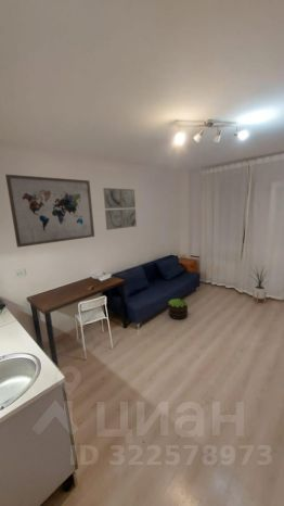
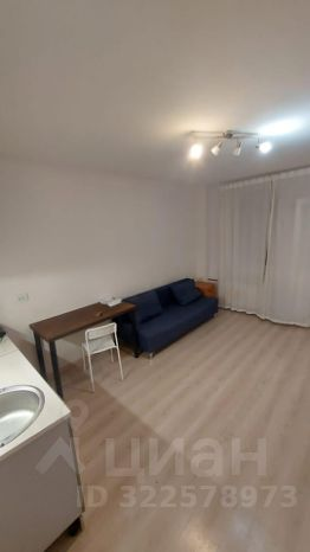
- potted plant [167,298,189,320]
- wall art [4,174,95,249]
- house plant [248,264,270,304]
- wall art [102,187,138,231]
